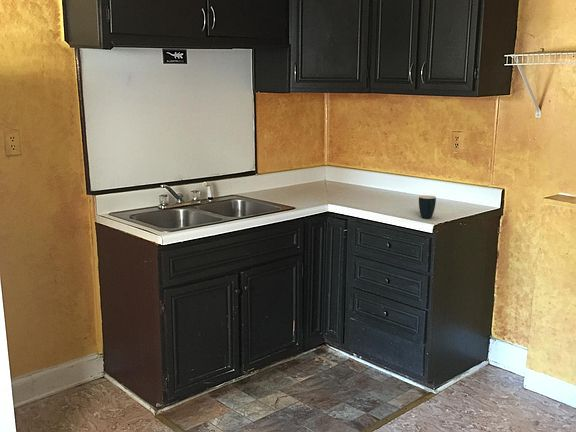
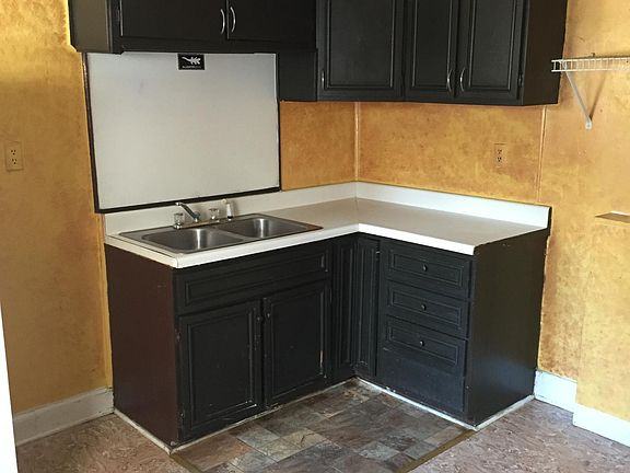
- mug [418,194,437,219]
